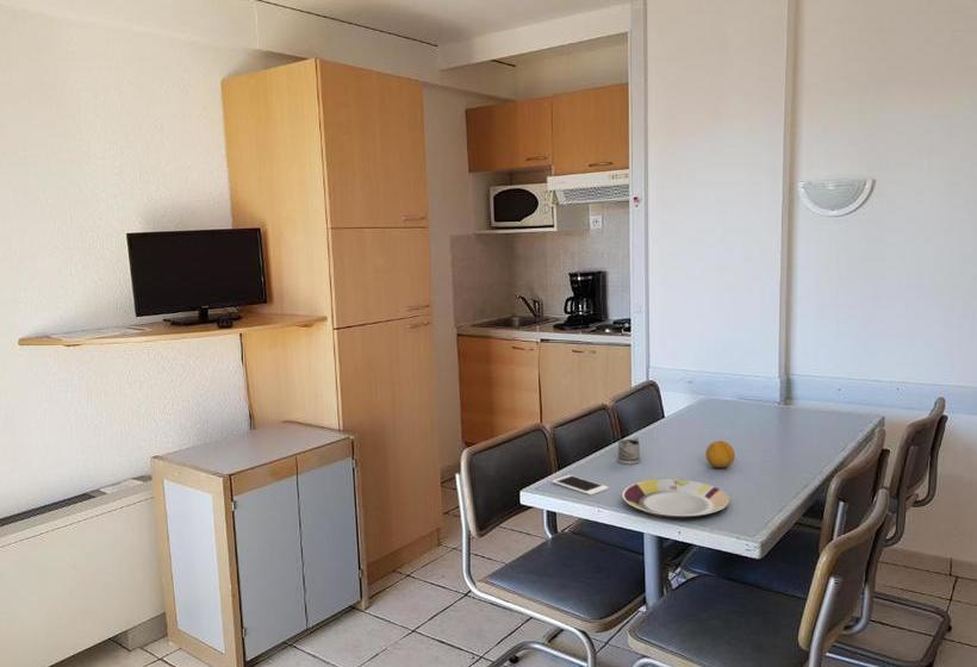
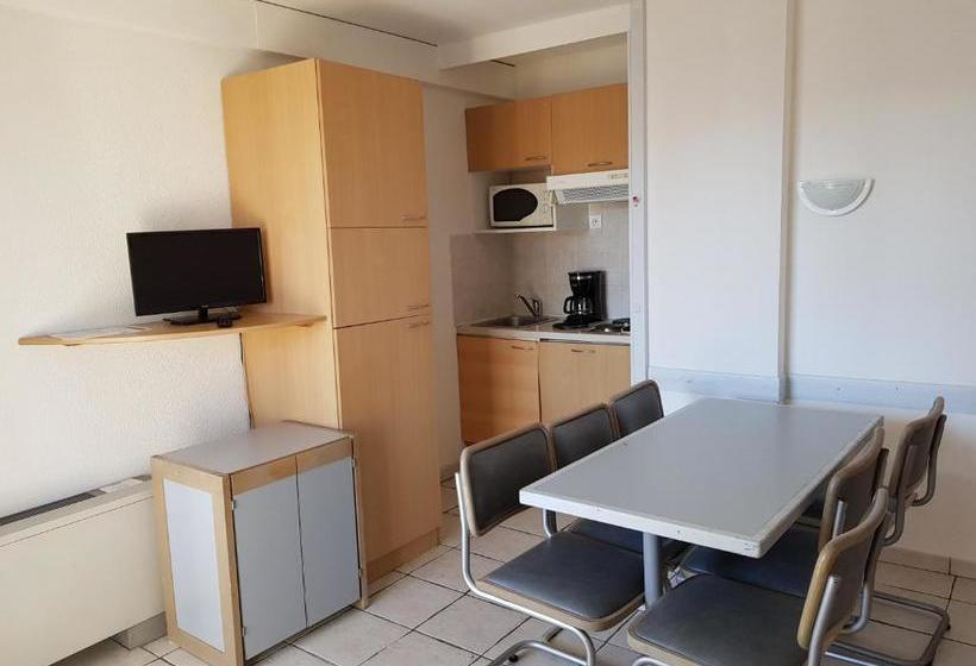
- cell phone [550,474,610,497]
- fruit [704,440,736,469]
- tea glass holder [616,436,642,466]
- plate [621,478,730,519]
